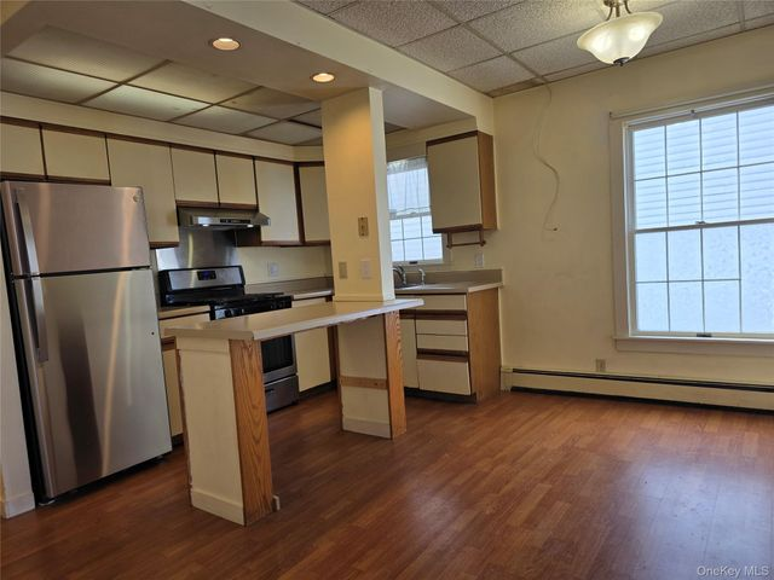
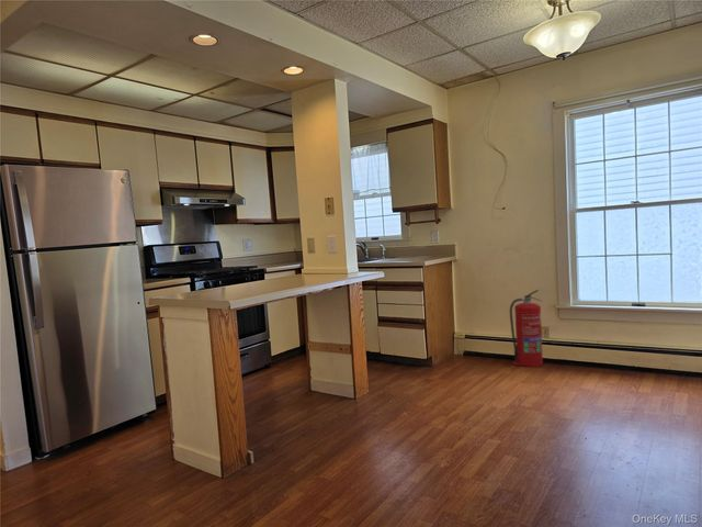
+ fire extinguisher [509,289,544,368]
